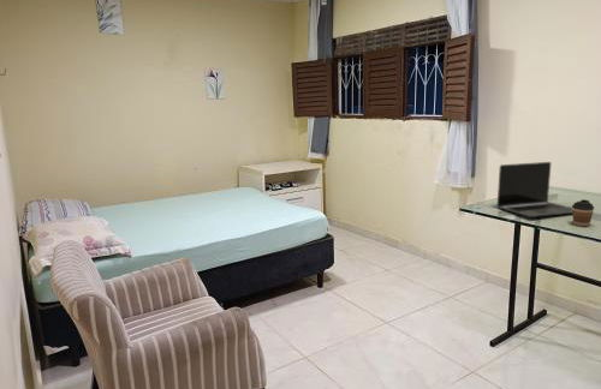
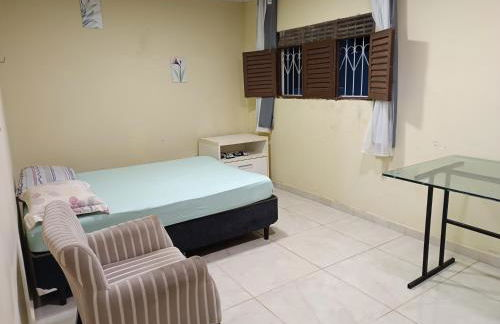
- coffee cup [571,198,595,227]
- laptop [496,161,573,219]
